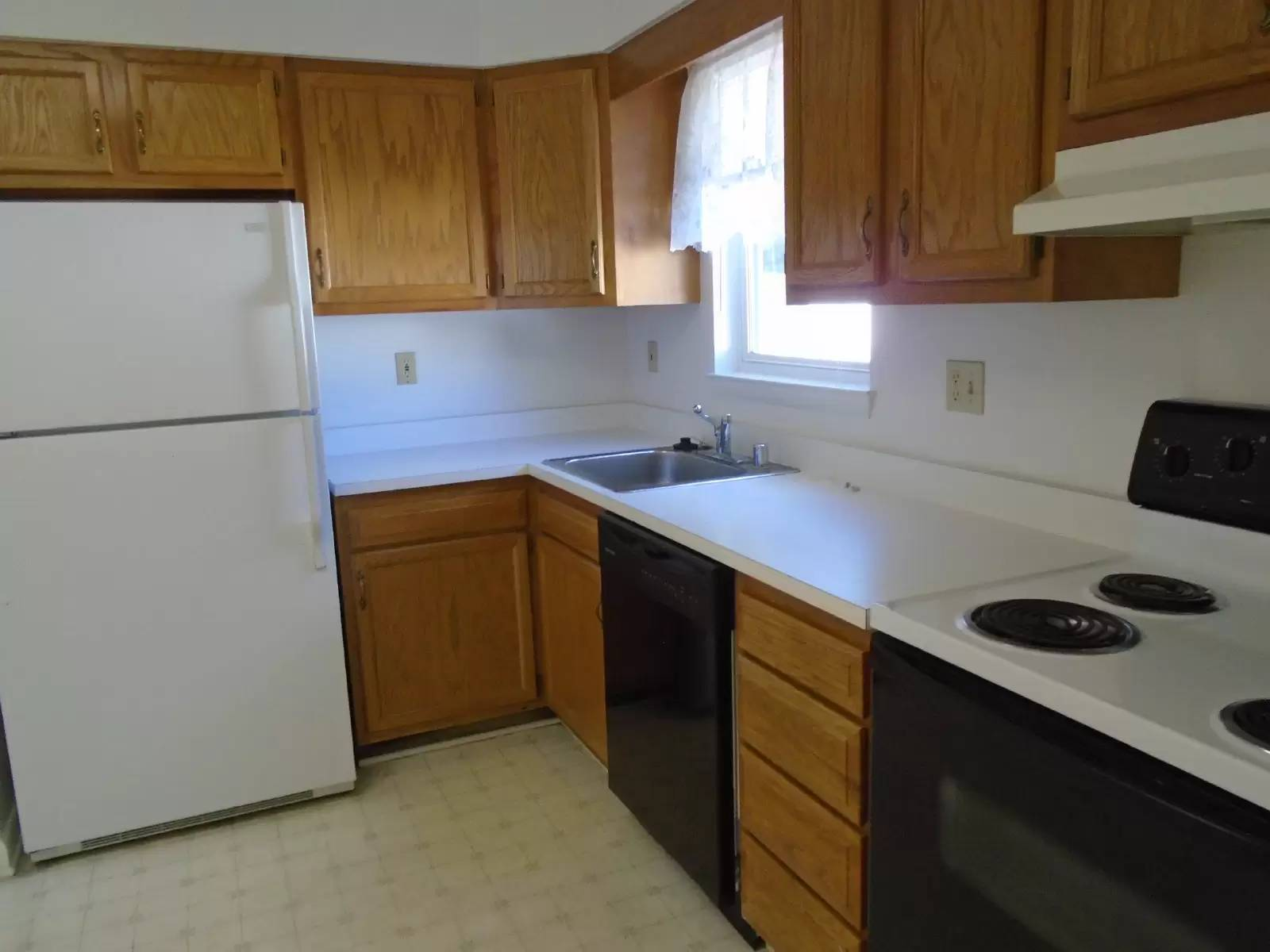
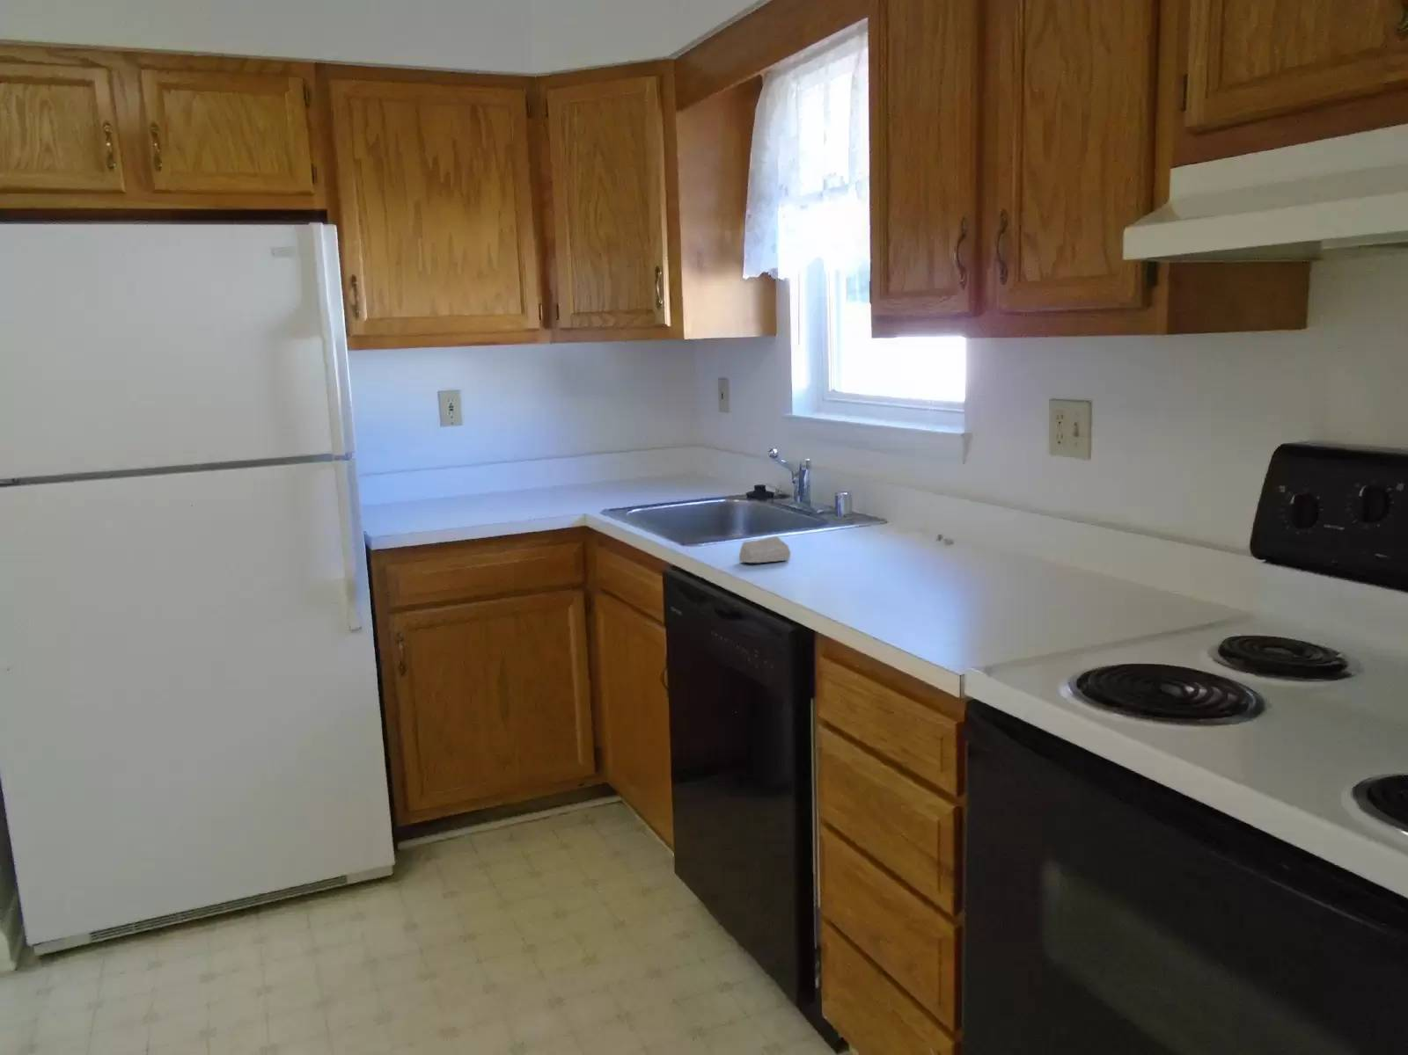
+ soap bar [738,535,792,564]
